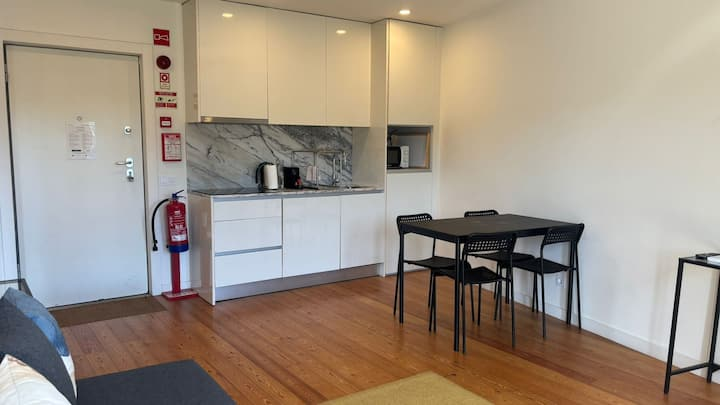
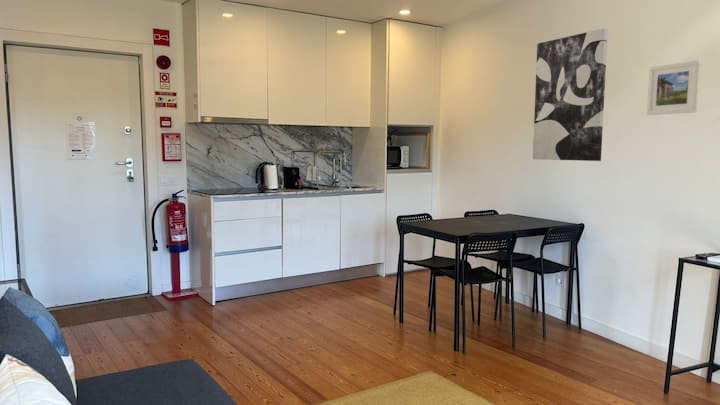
+ wall art [532,27,609,162]
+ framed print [646,59,702,116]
